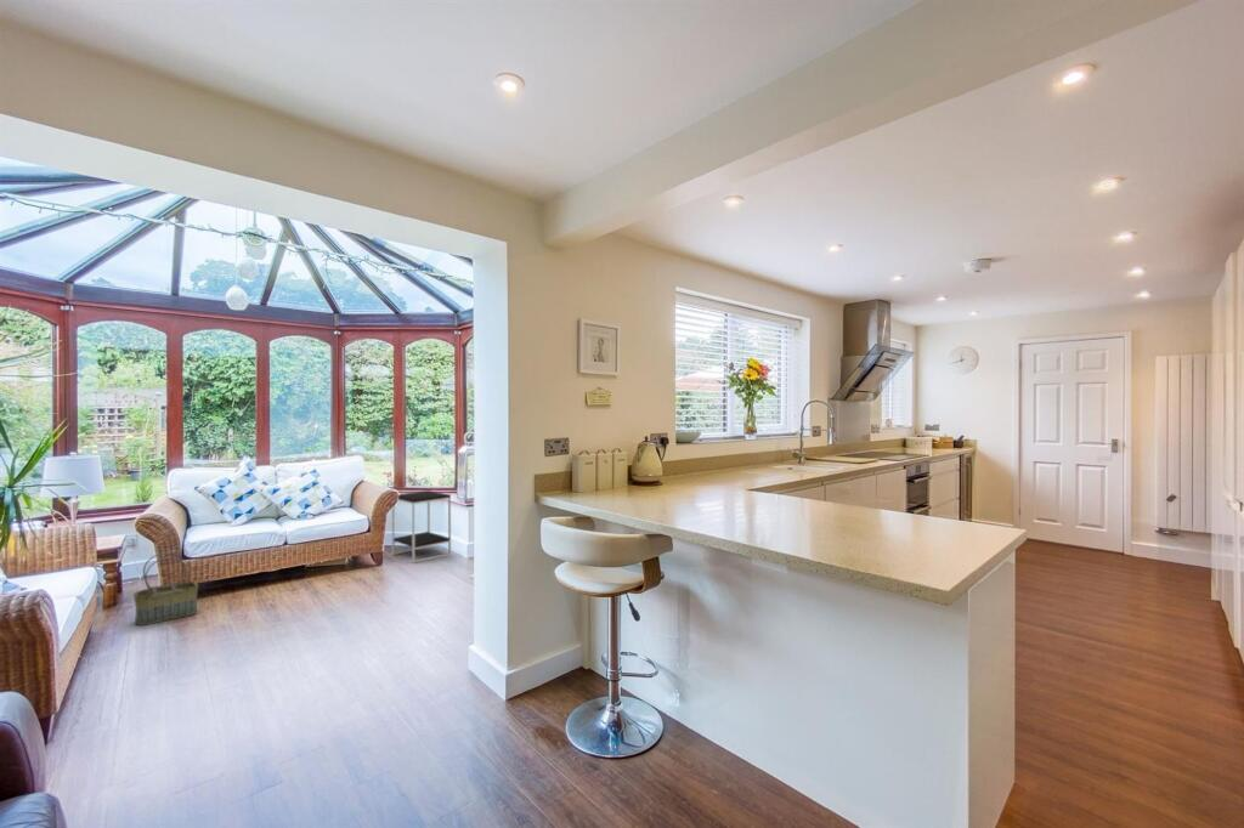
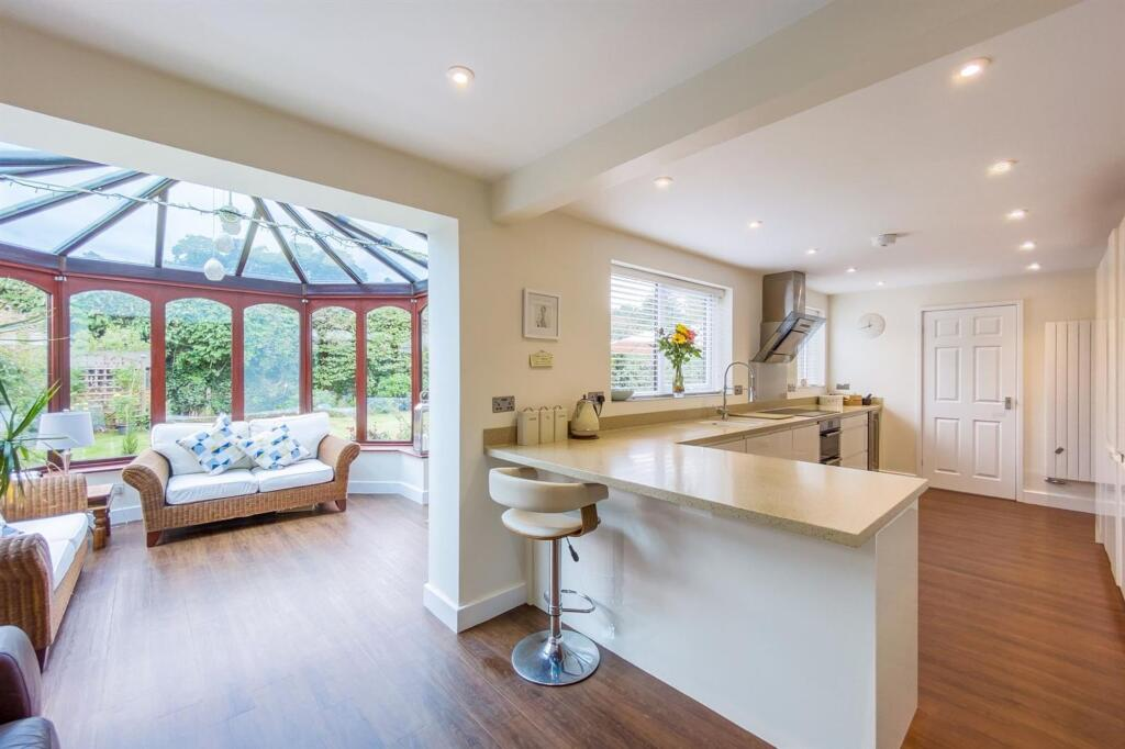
- basket [132,551,199,626]
- side table [391,489,452,565]
